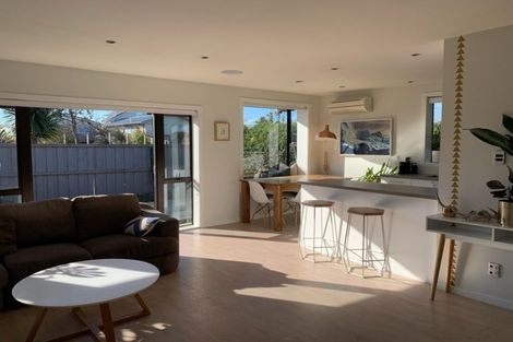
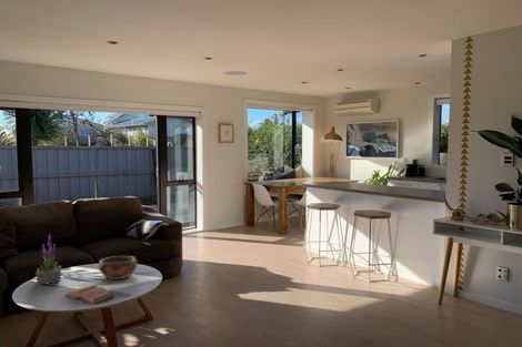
+ decorative bowl [97,255,139,280]
+ potted plant [36,234,62,286]
+ hardback book [64,284,116,306]
